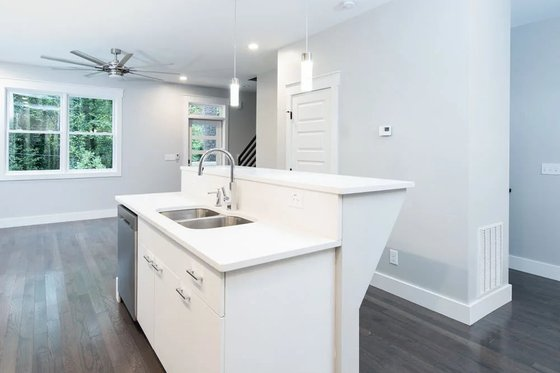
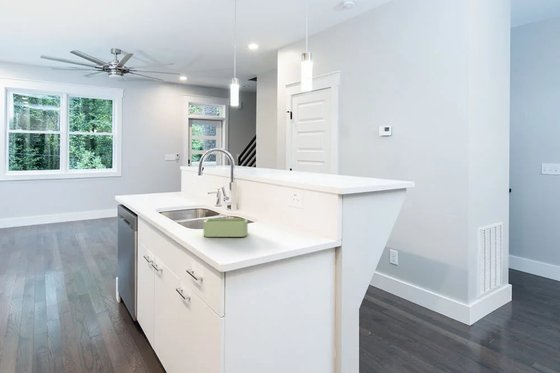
+ soap dish [203,218,249,238]
